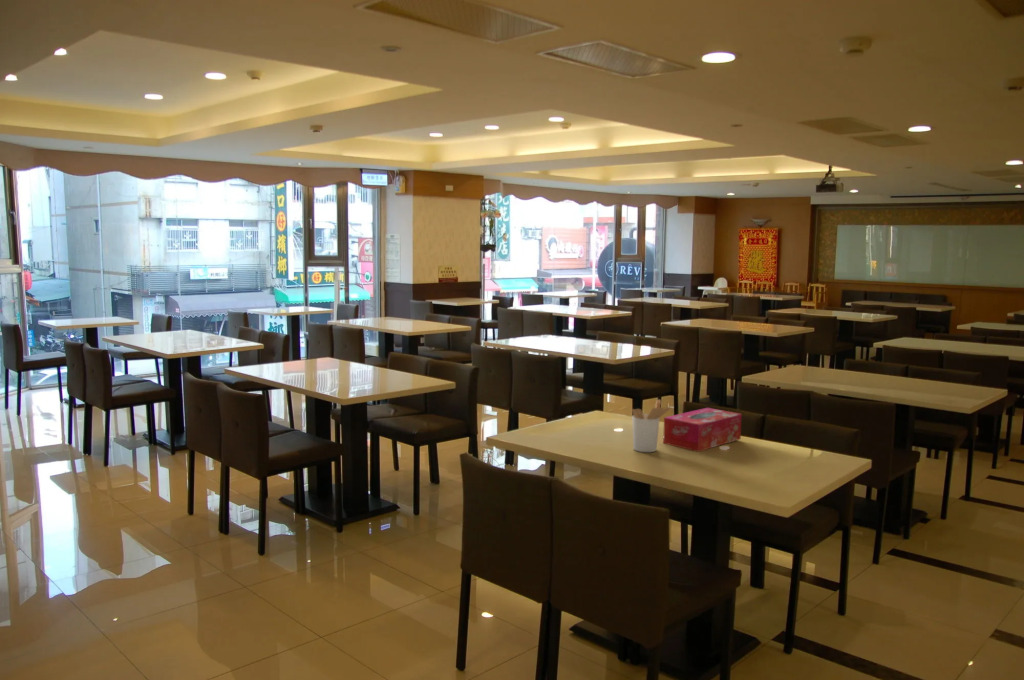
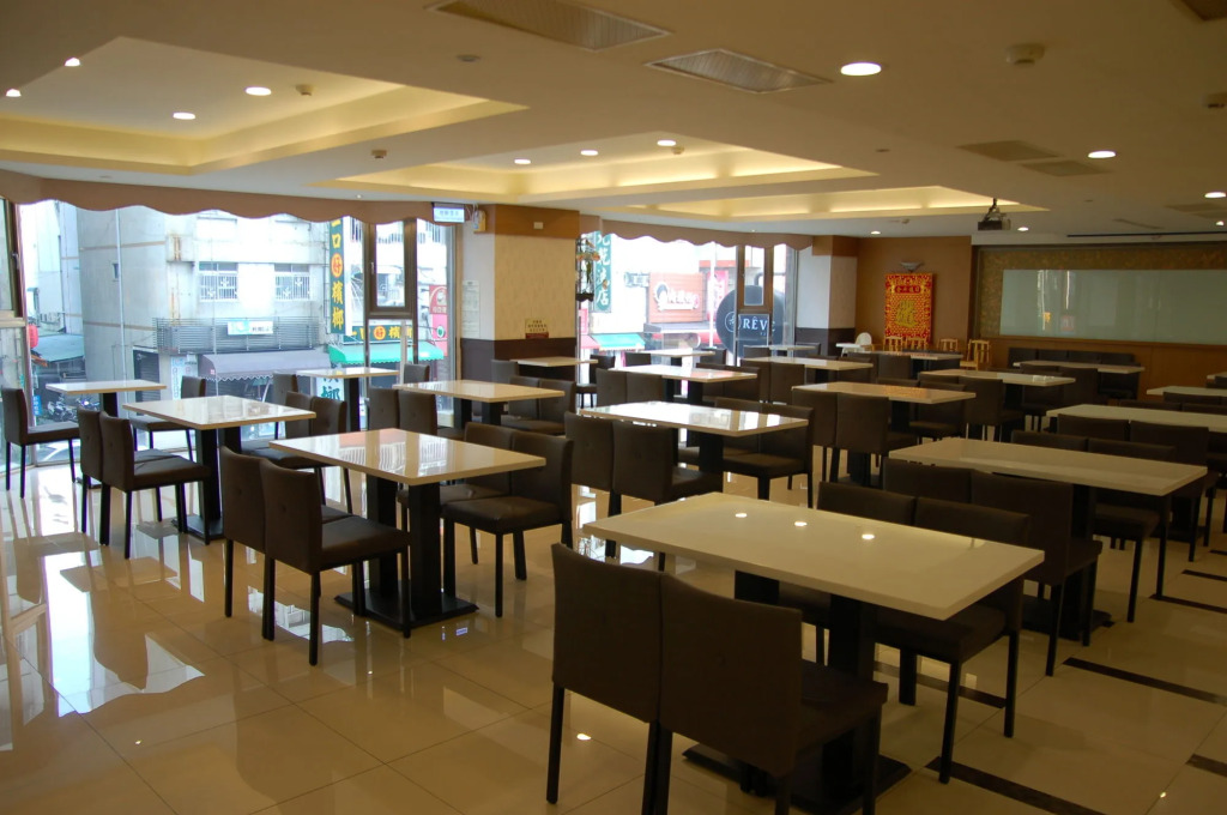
- tissue box [662,407,743,452]
- utensil holder [631,398,671,453]
